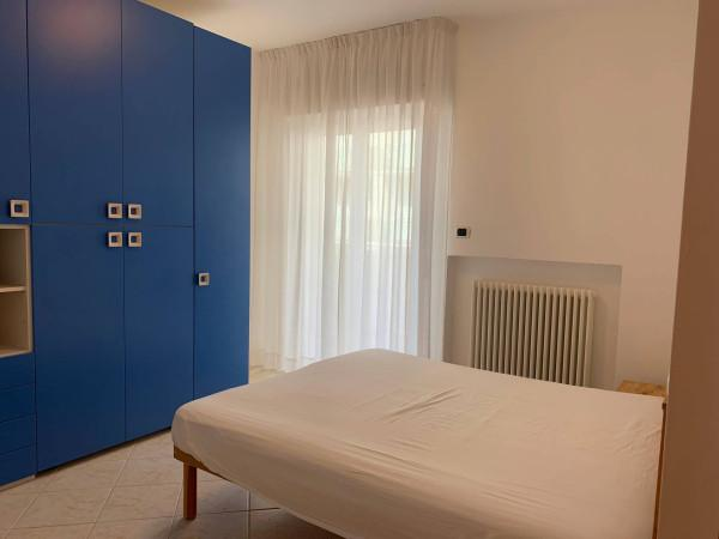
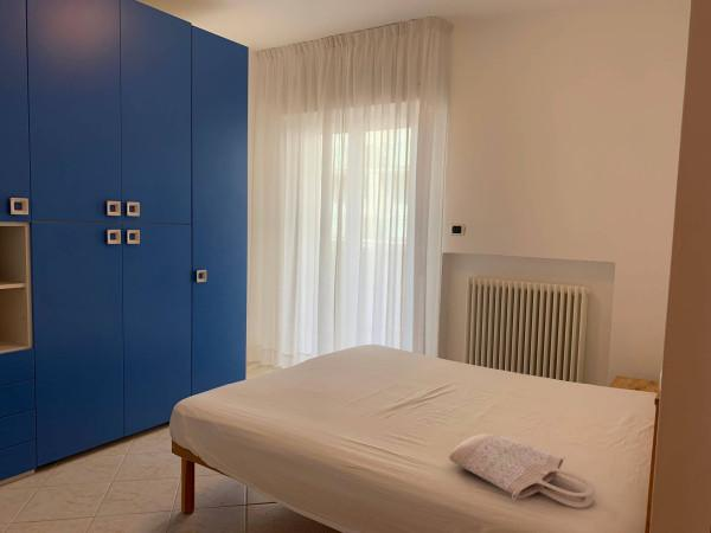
+ shopping bag [448,432,596,509]
